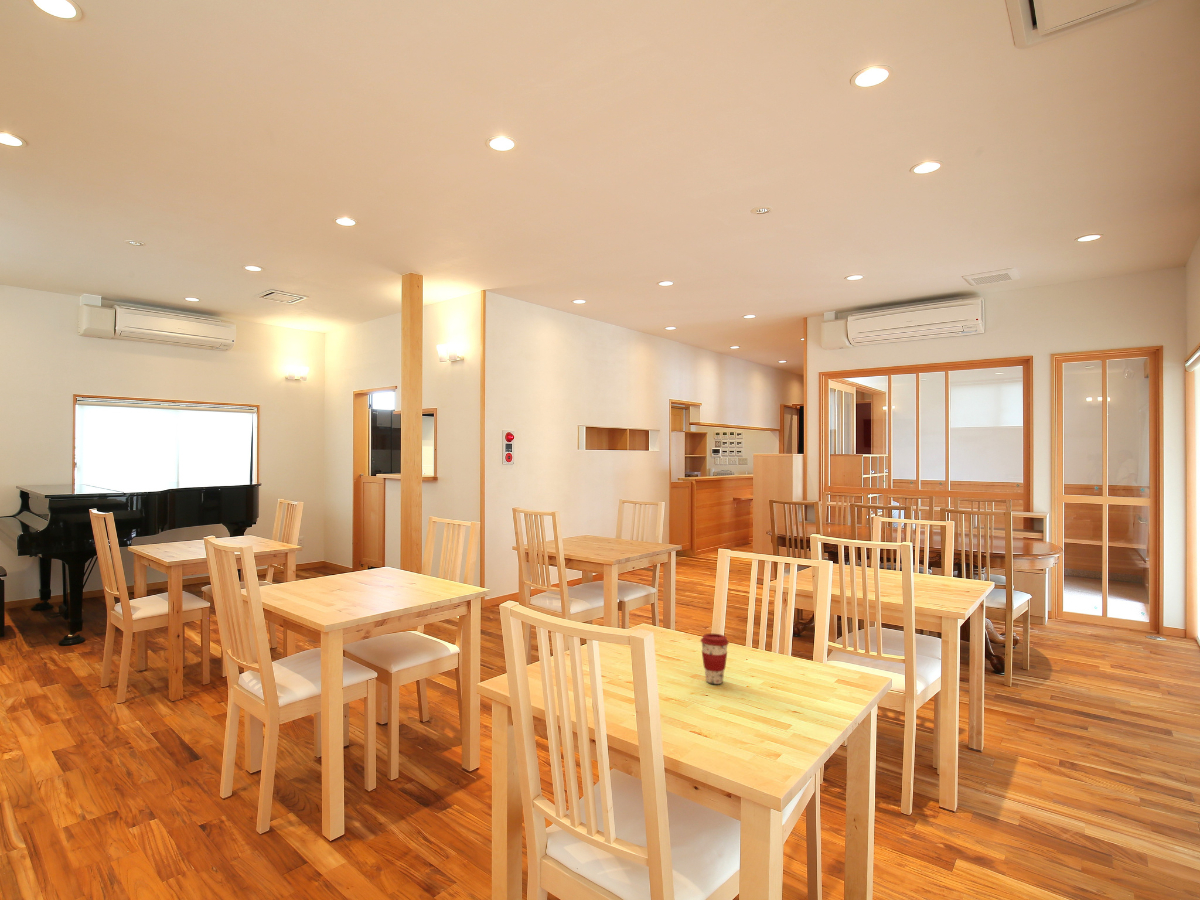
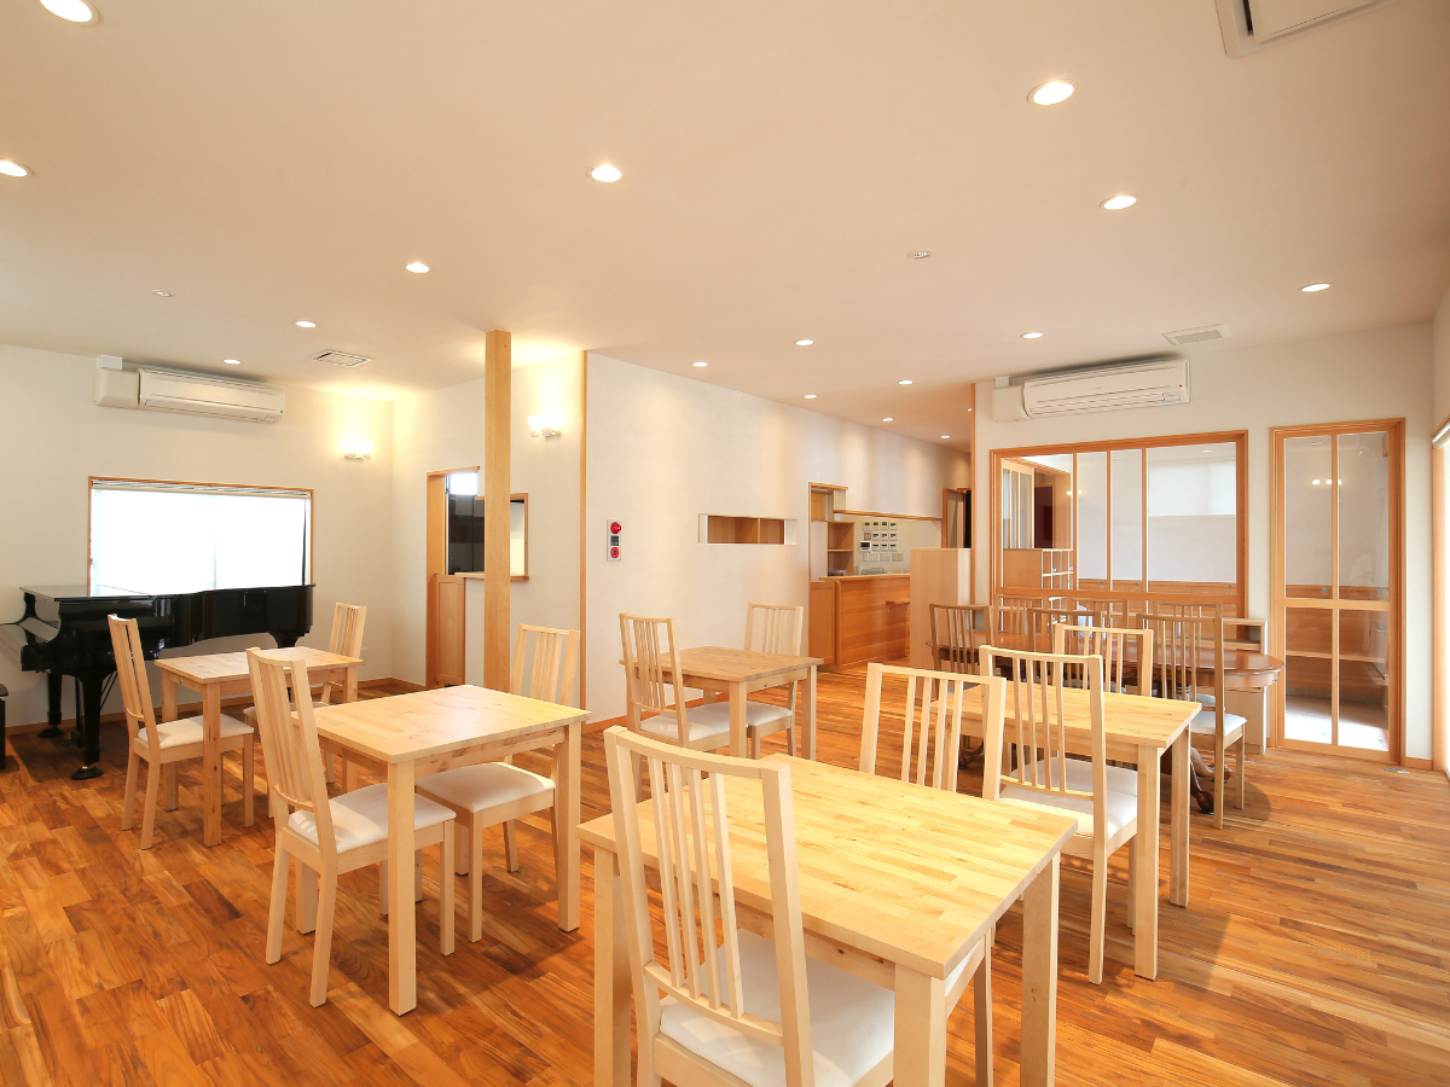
- coffee cup [699,633,730,685]
